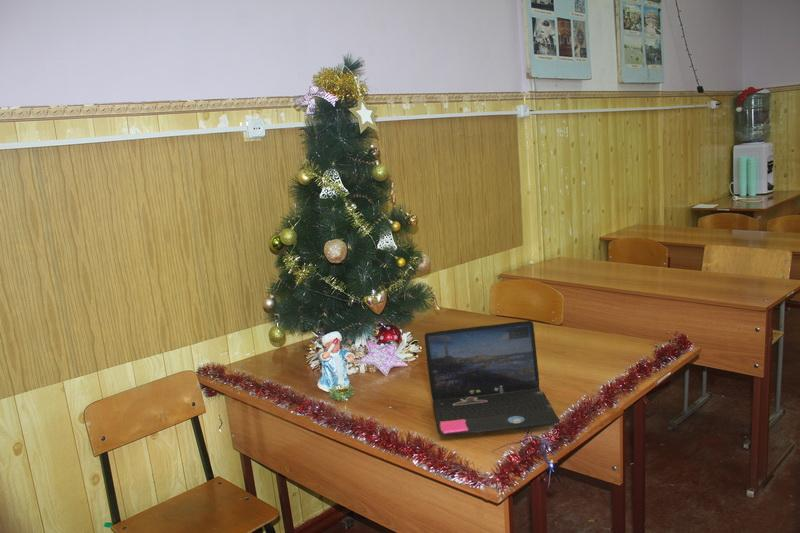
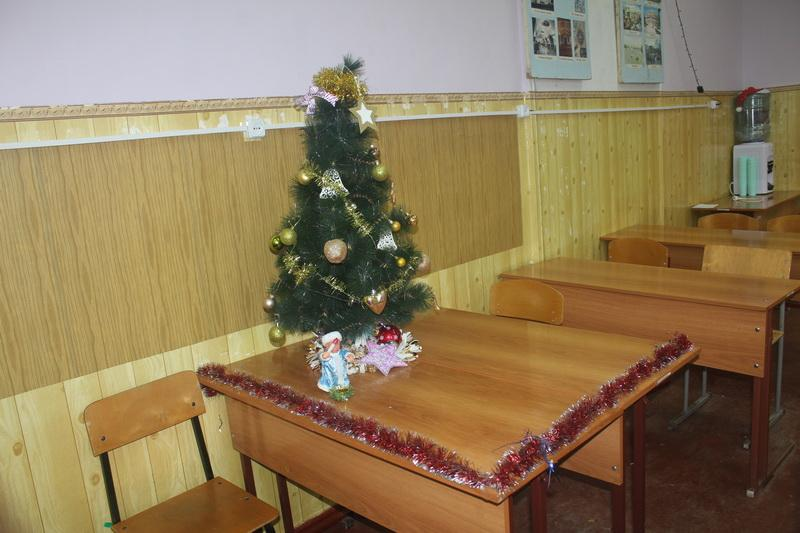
- laptop [424,320,561,436]
